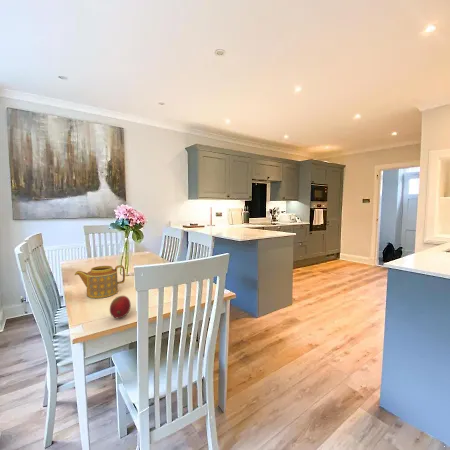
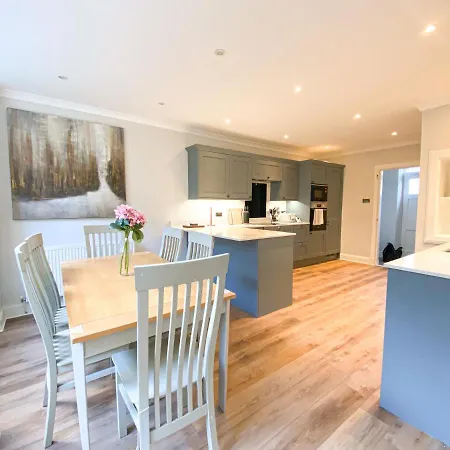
- fruit [109,295,132,319]
- teapot [74,264,126,299]
